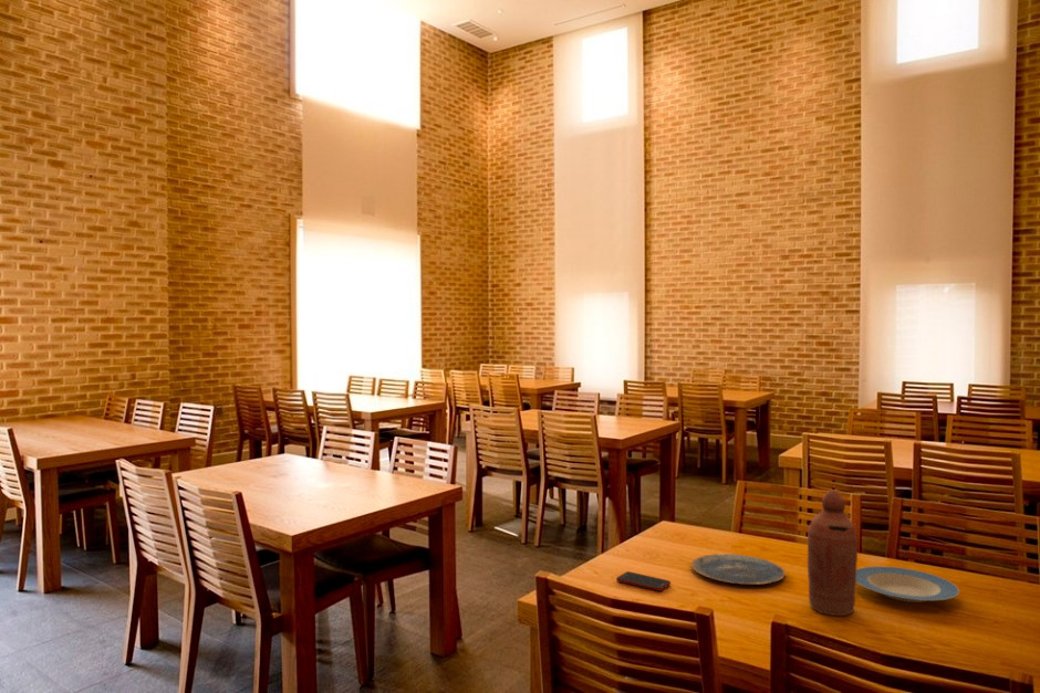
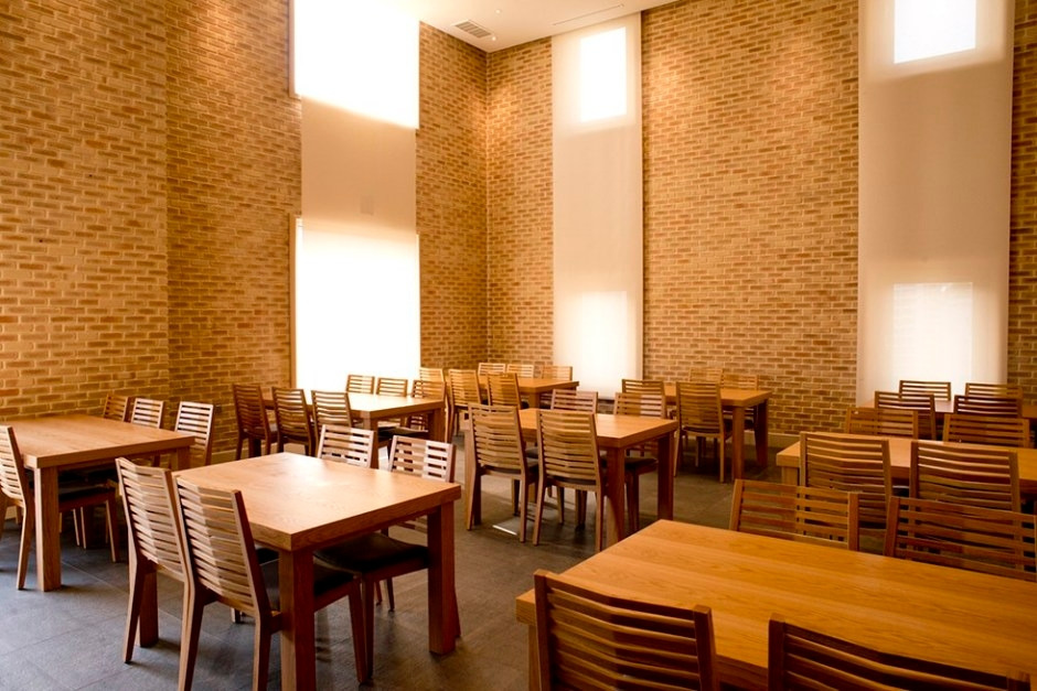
- bottle [807,490,859,617]
- cell phone [615,570,672,592]
- plate [690,553,787,586]
- plate [856,565,960,603]
